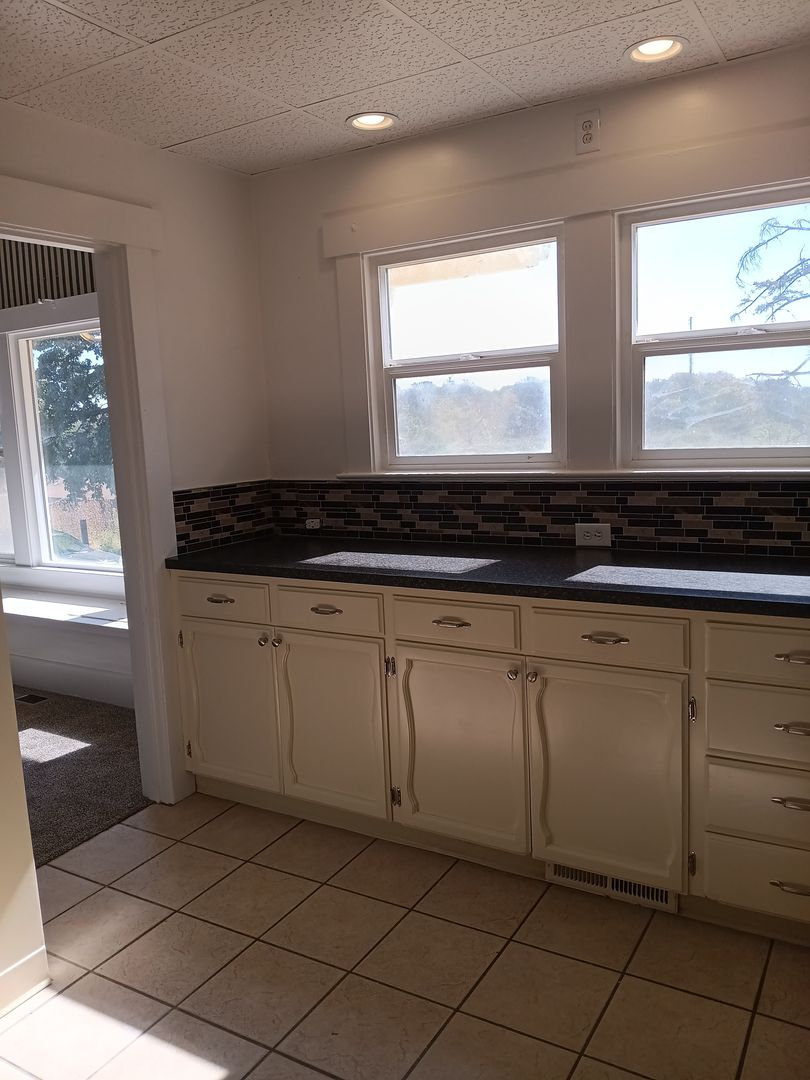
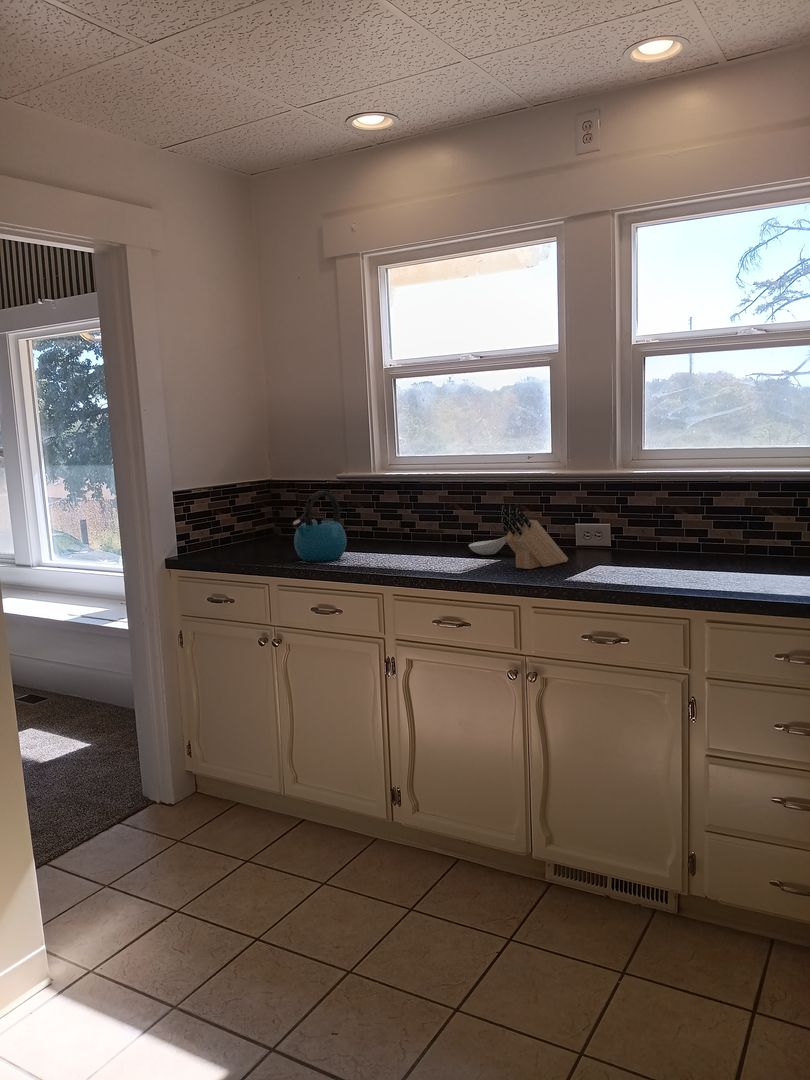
+ knife block [500,504,569,570]
+ spoon rest [468,536,507,556]
+ kettle [291,490,348,563]
